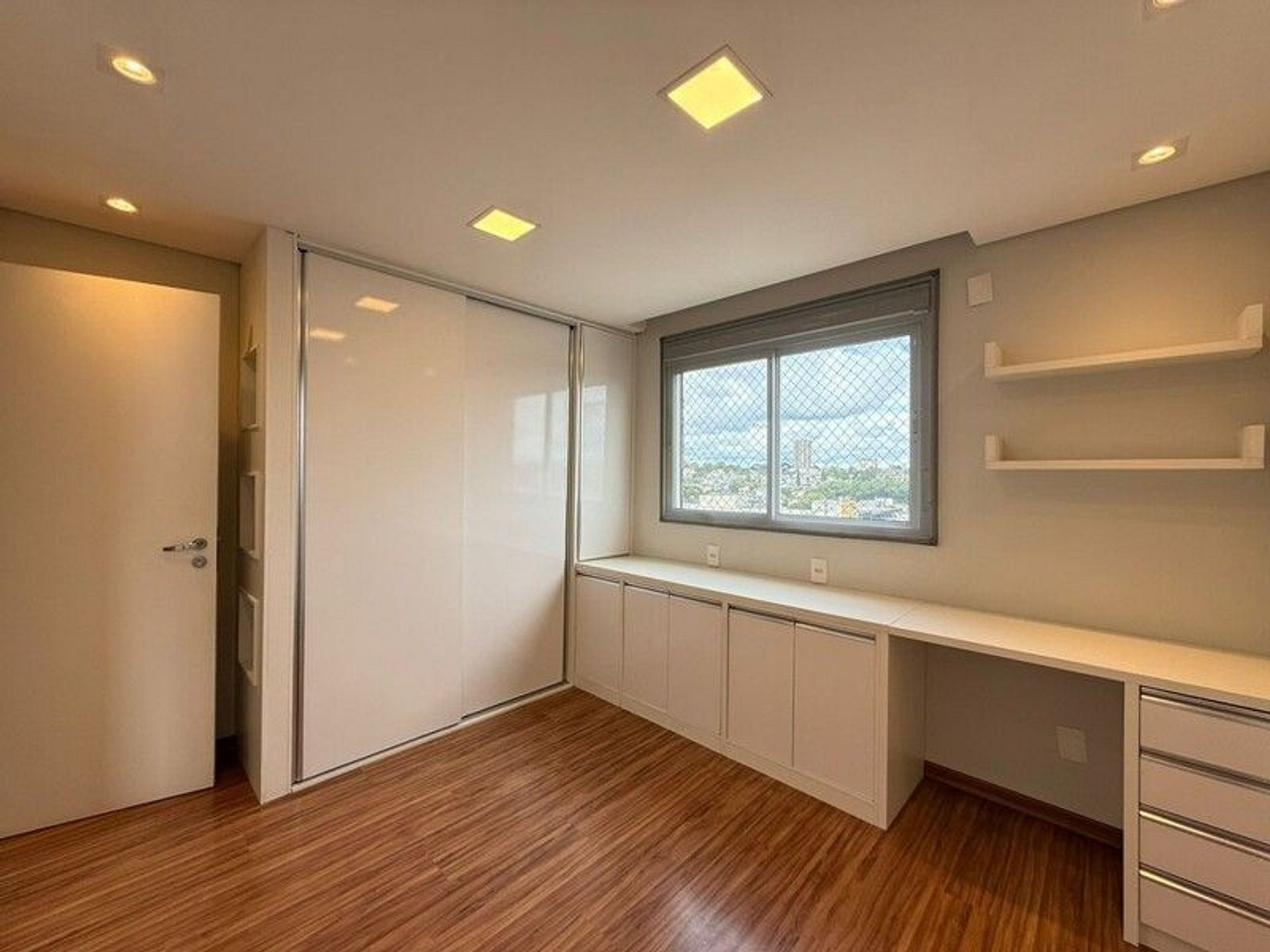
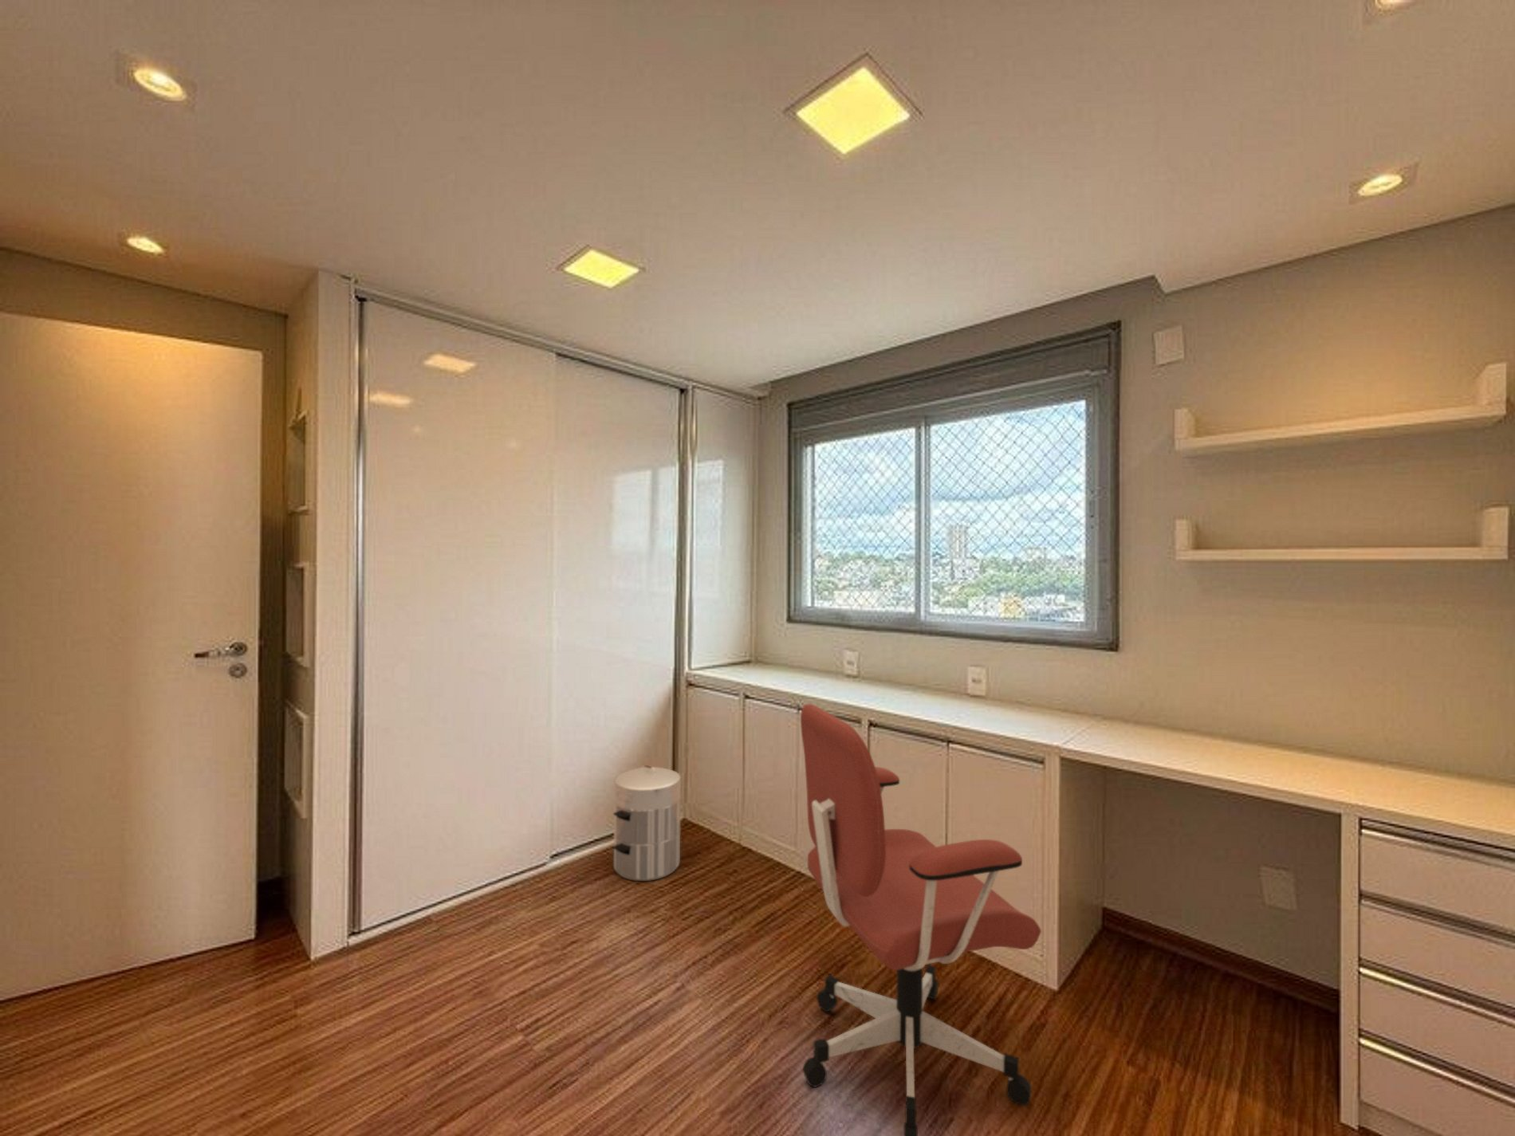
+ waste bin [612,765,681,882]
+ office chair [799,703,1043,1136]
